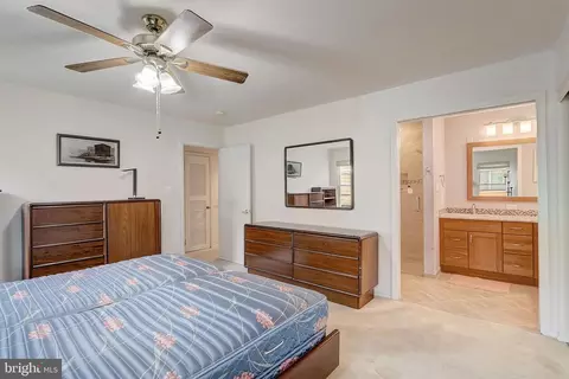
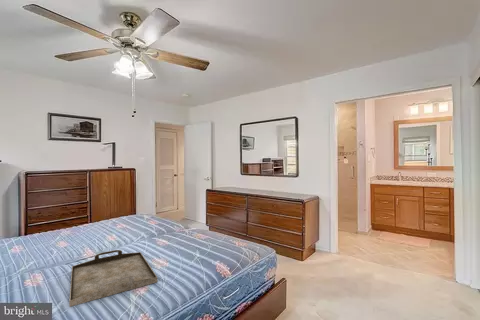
+ serving tray [68,249,158,308]
